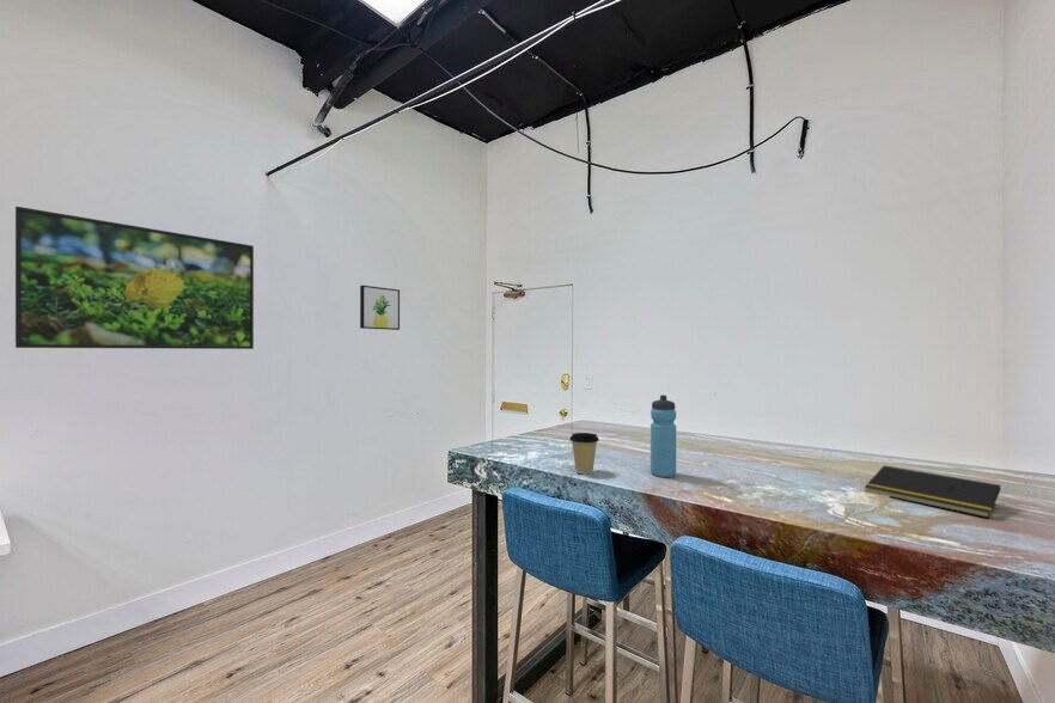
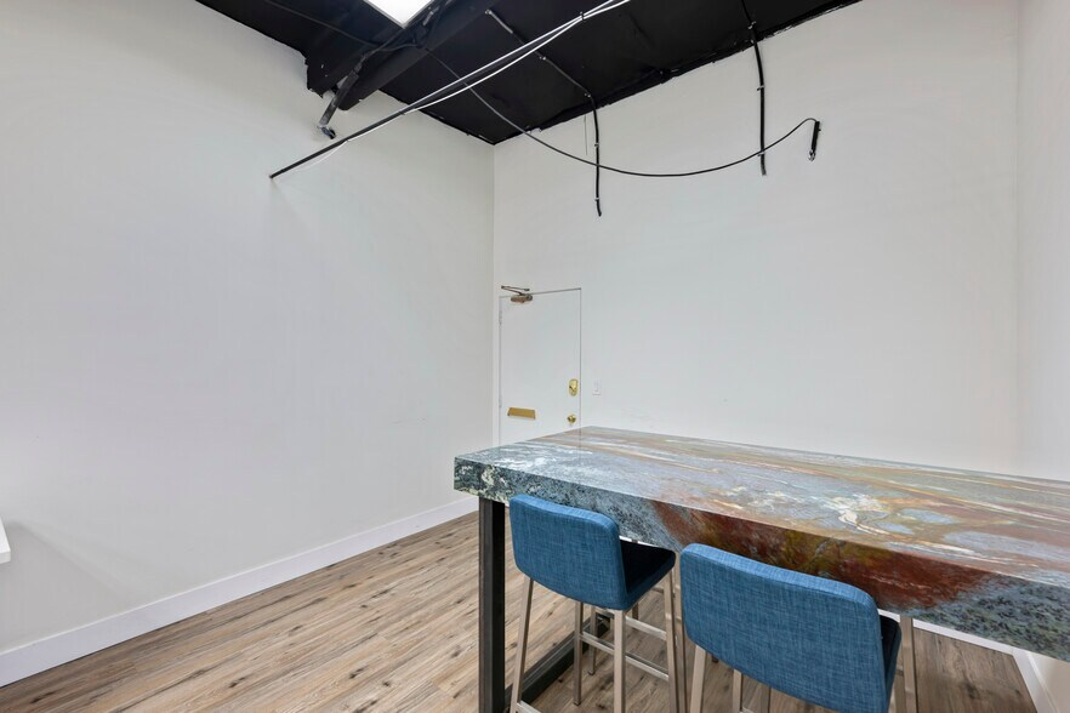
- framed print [14,206,255,350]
- coffee cup [569,432,600,475]
- notepad [864,464,1002,519]
- wall art [359,285,401,331]
- water bottle [650,393,677,478]
